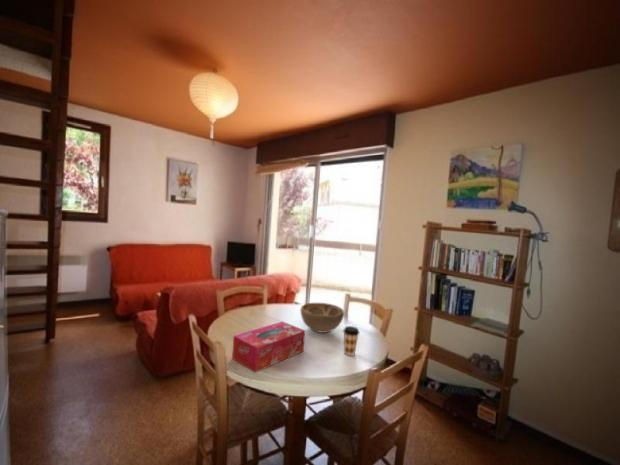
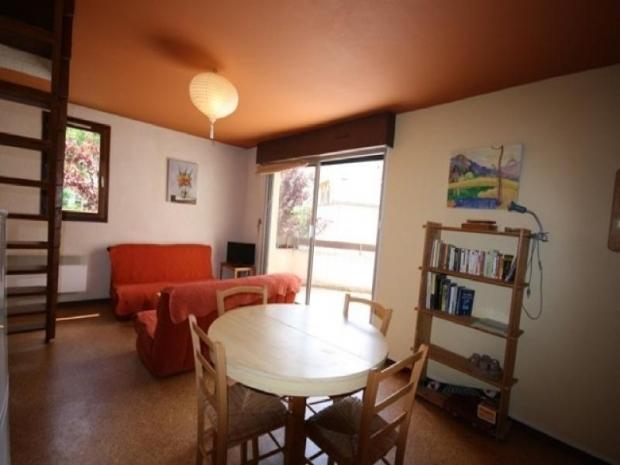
- decorative bowl [299,302,345,334]
- coffee cup [342,325,360,357]
- tissue box [231,320,306,373]
